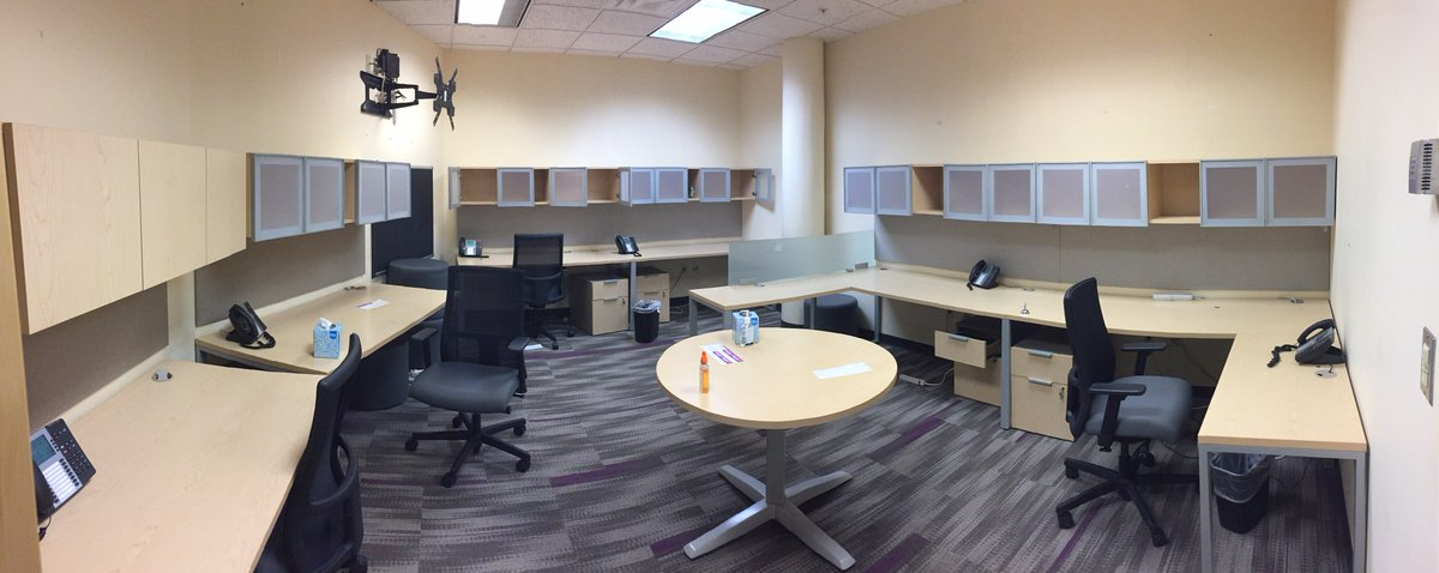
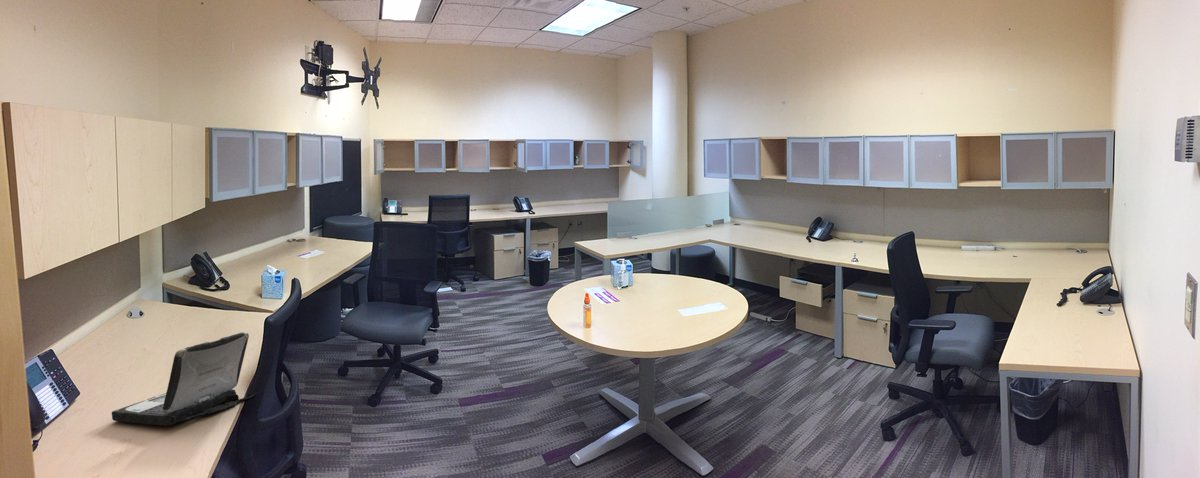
+ laptop [111,331,257,427]
